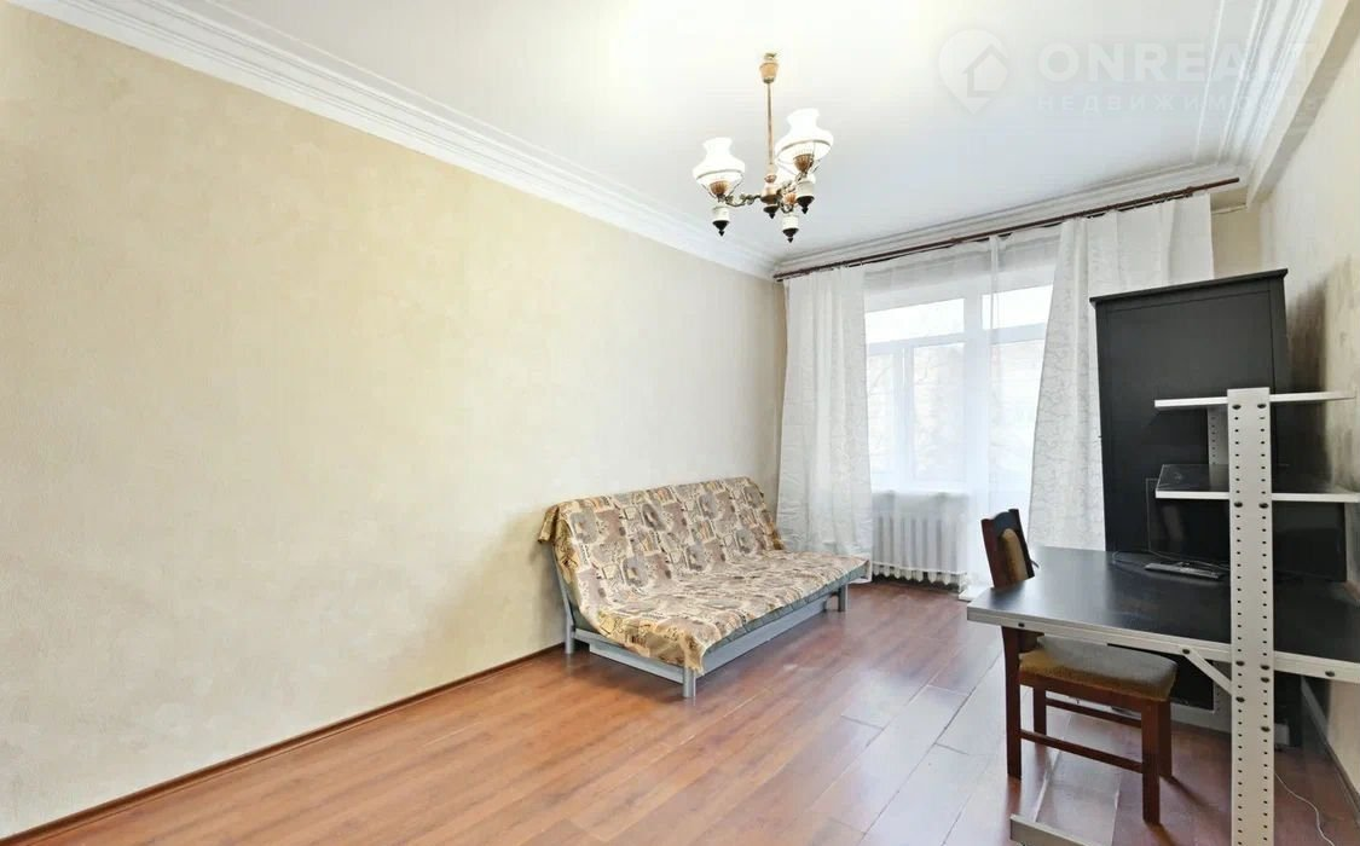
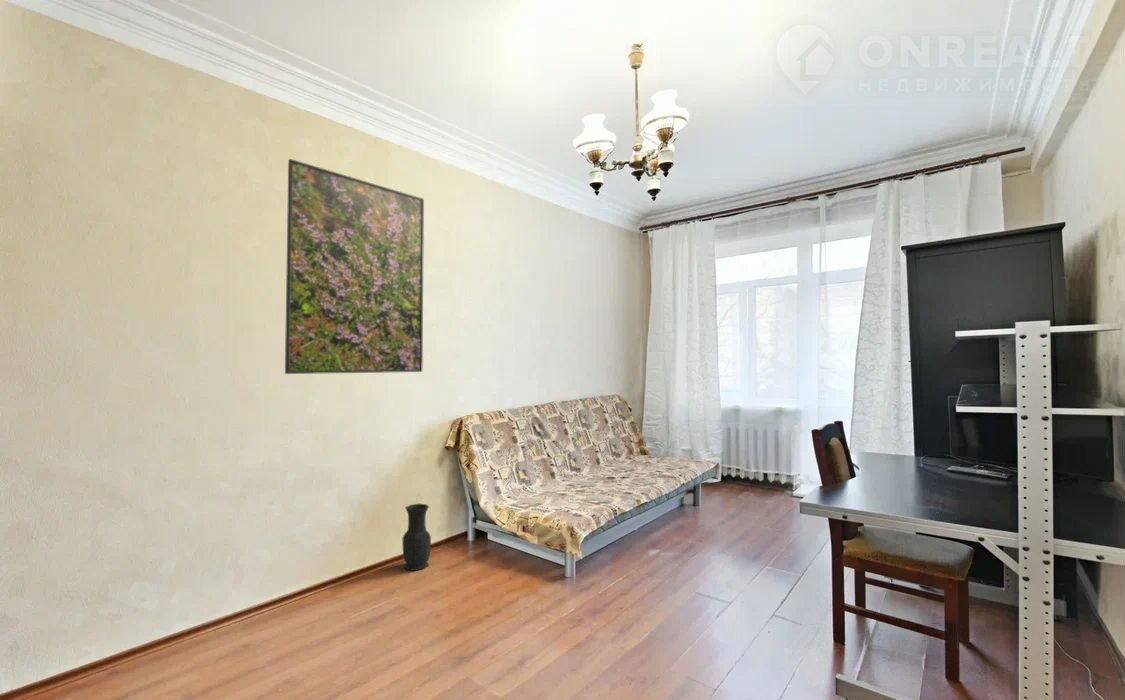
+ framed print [284,158,425,375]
+ vase [401,503,432,572]
